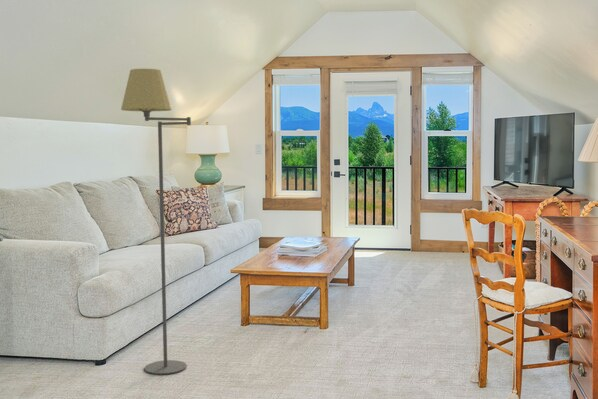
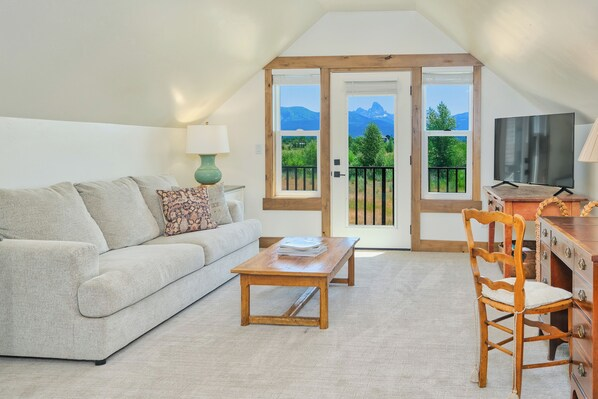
- floor lamp [120,68,192,375]
